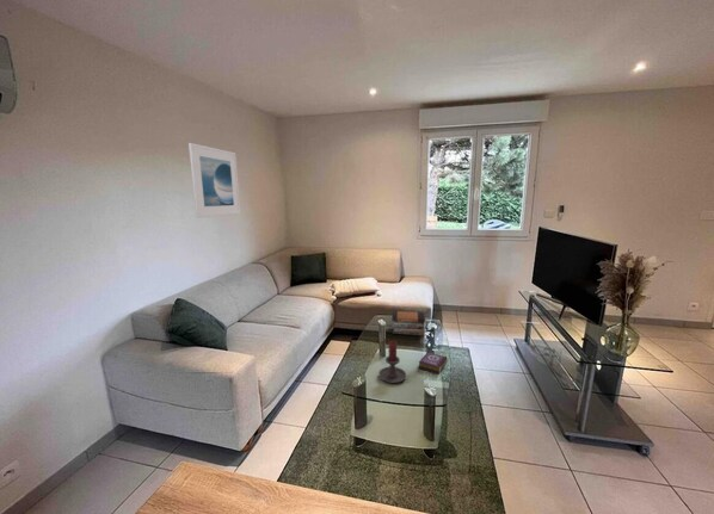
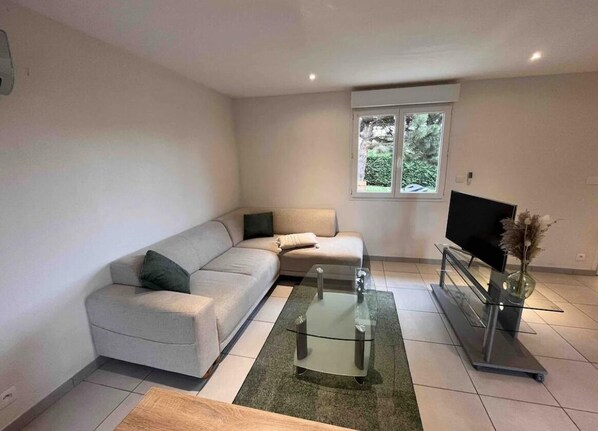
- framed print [187,142,241,219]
- book stack [390,310,426,337]
- book [417,351,448,374]
- candle holder [377,340,407,385]
